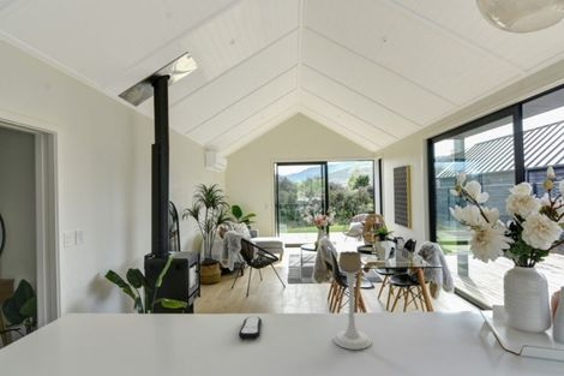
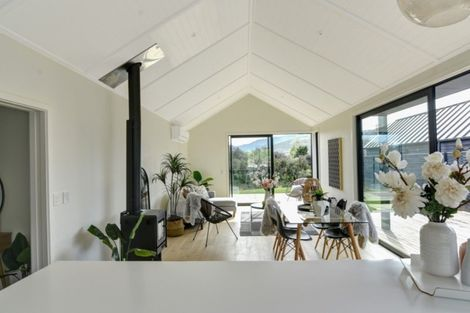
- candle holder [332,250,372,351]
- remote control [238,316,263,340]
